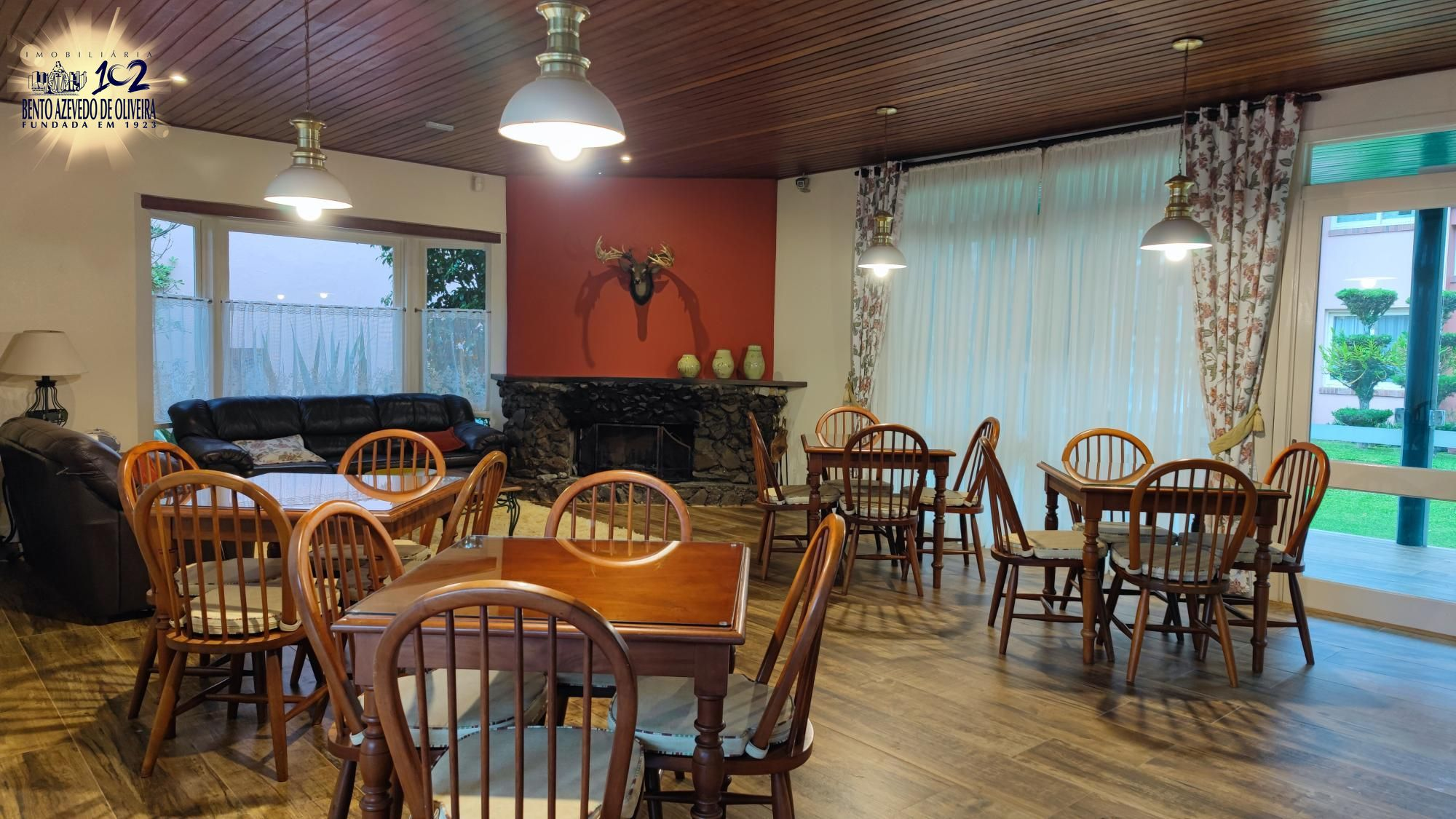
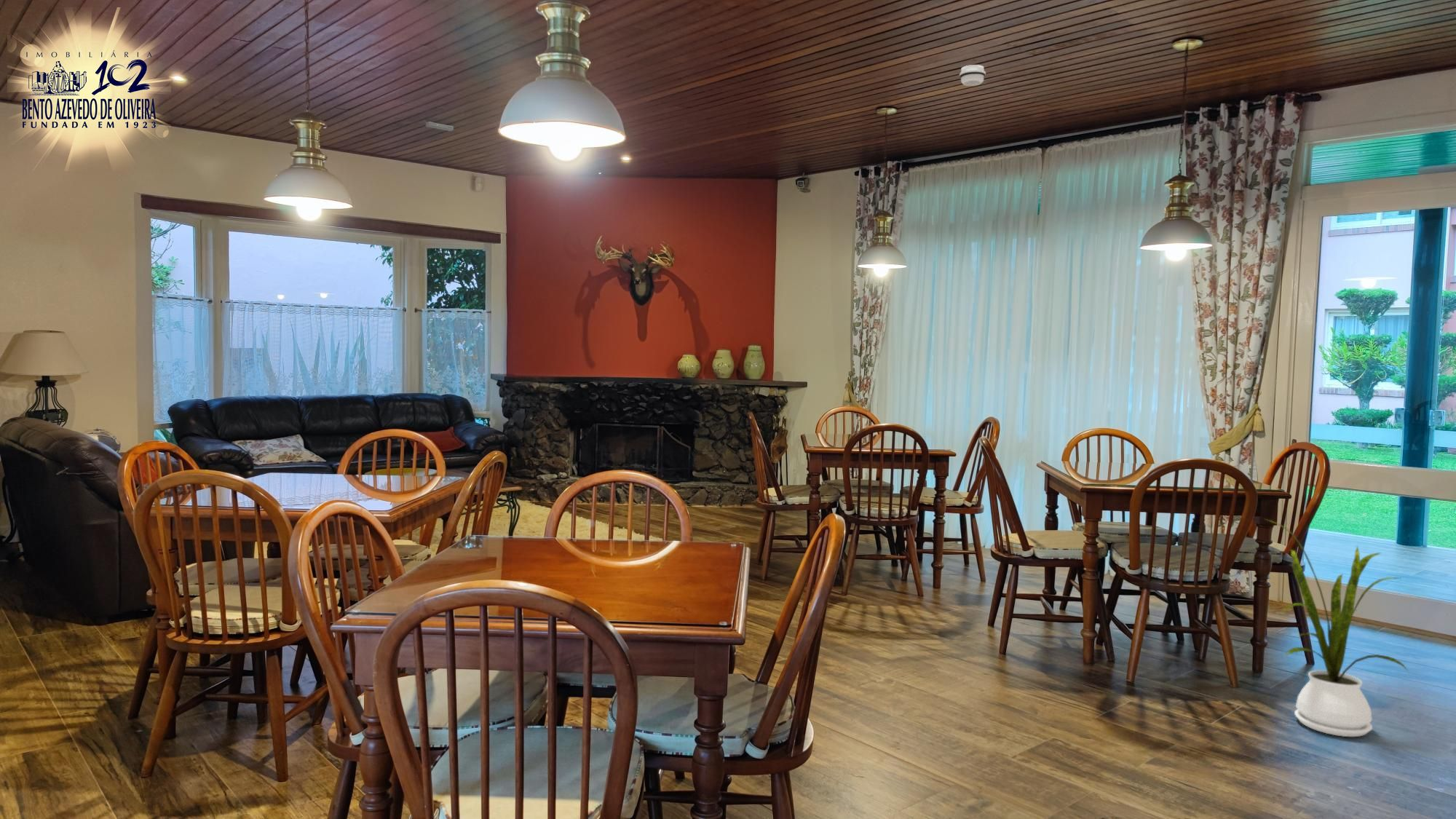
+ house plant [1263,518,1410,737]
+ smoke detector [959,64,986,87]
